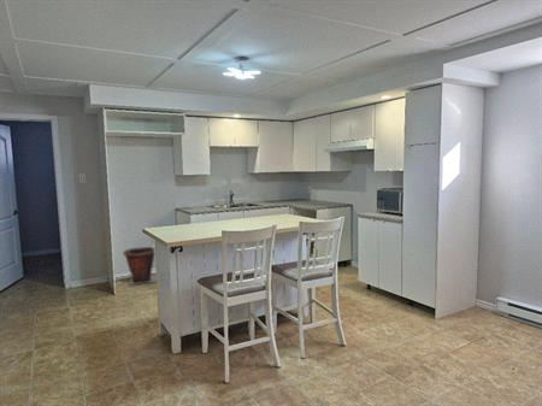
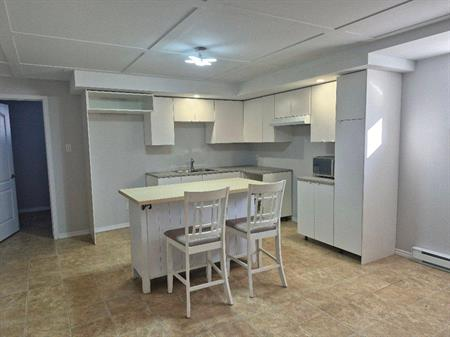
- waste bin [122,246,157,287]
